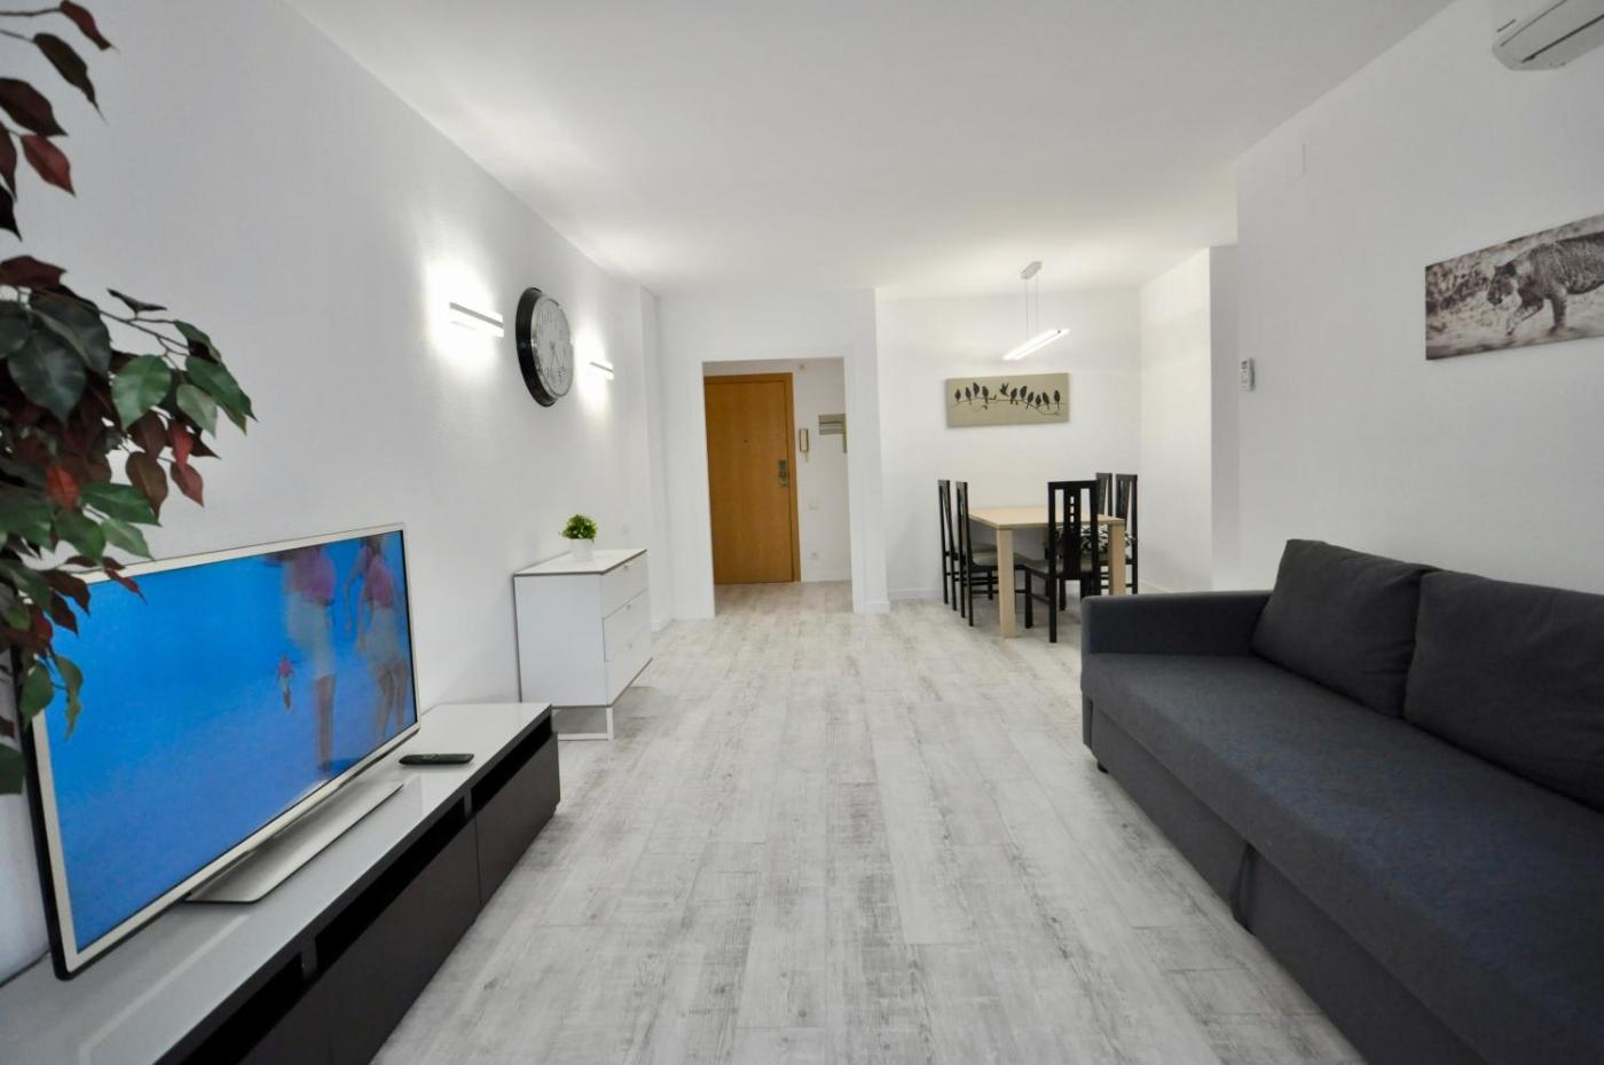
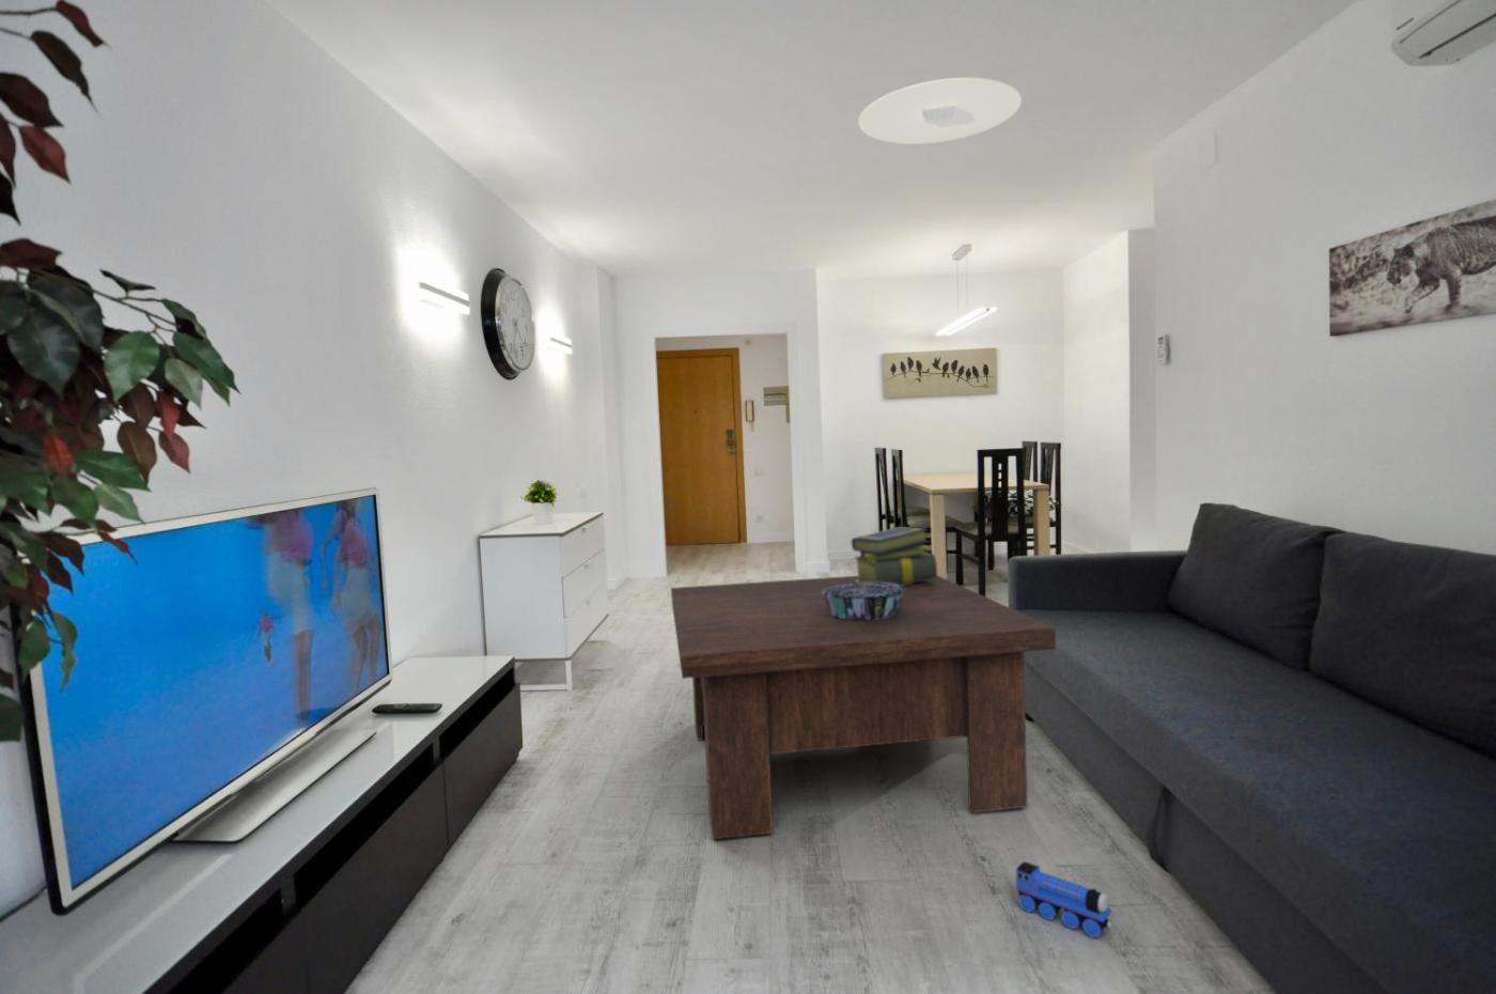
+ toy train [1015,861,1112,939]
+ ceiling light [858,77,1022,145]
+ decorative bowl [822,582,906,620]
+ stack of books [851,526,938,586]
+ coffee table [670,574,1057,840]
